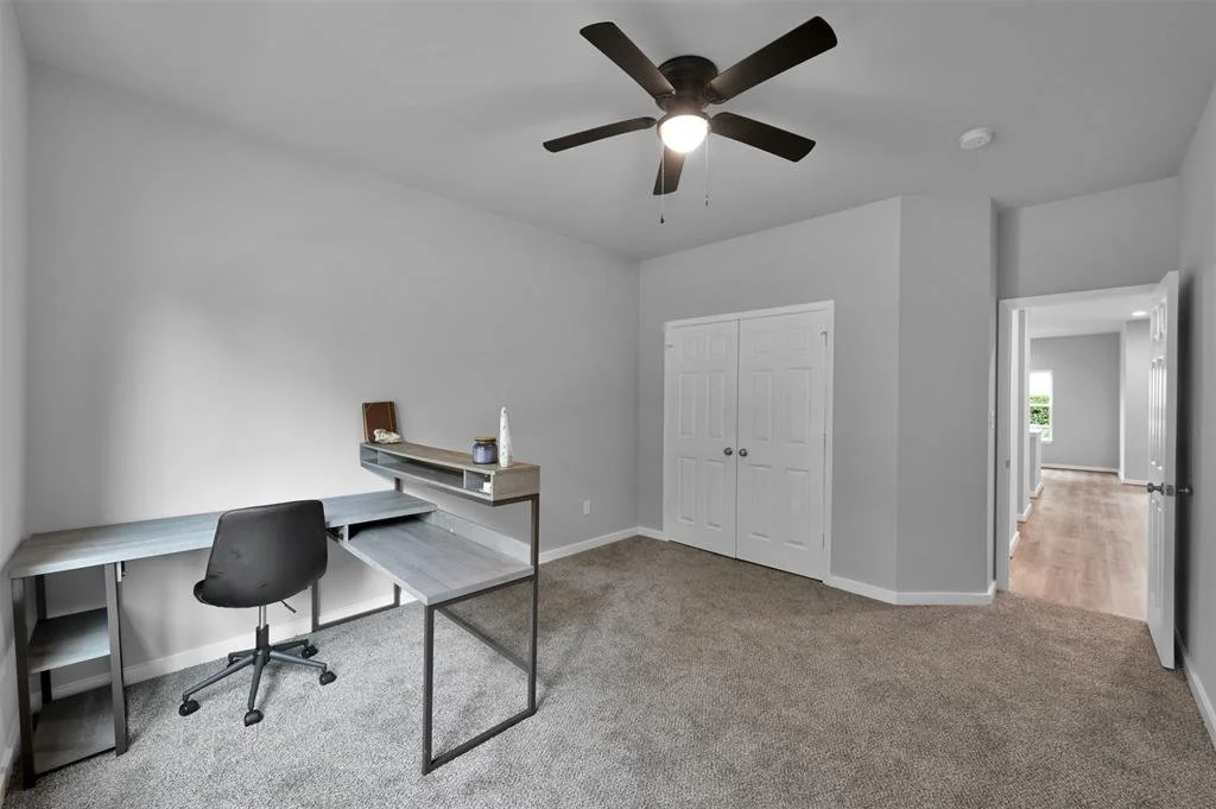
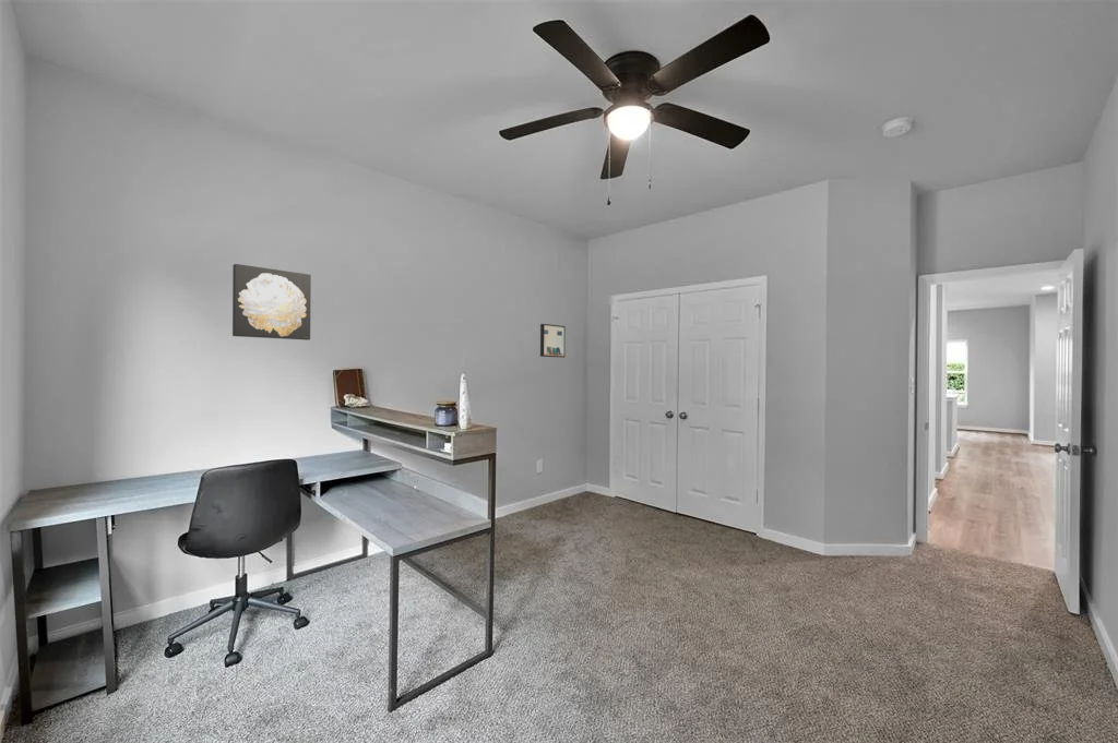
+ wall art [231,263,312,341]
+ wall art [539,323,567,359]
